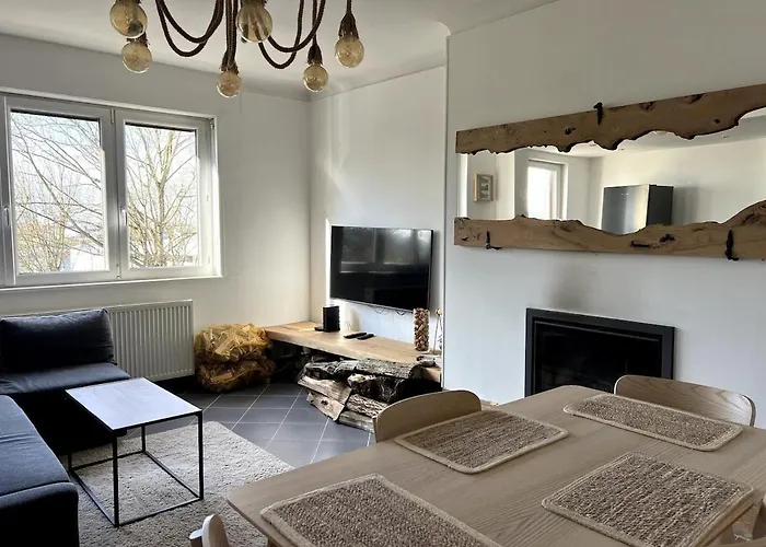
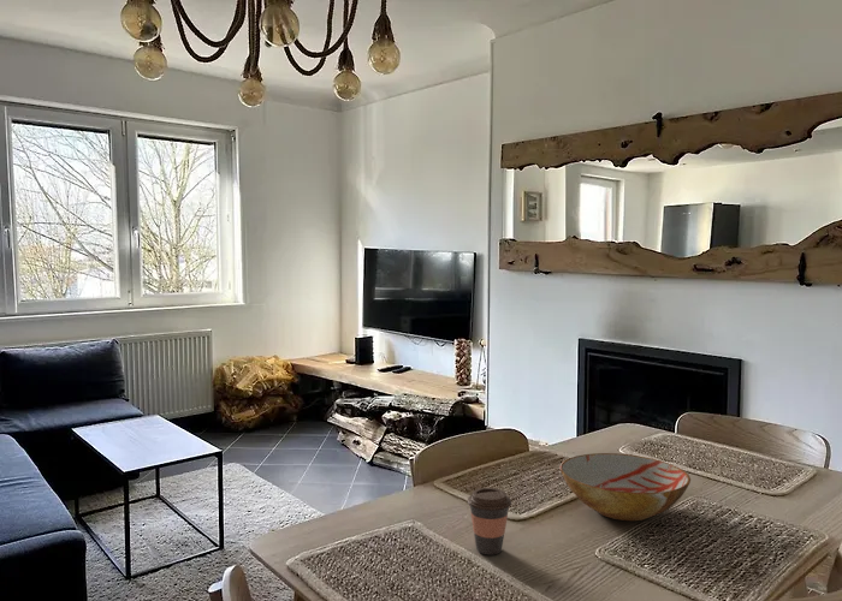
+ coffee cup [466,487,512,555]
+ bowl [558,452,692,522]
